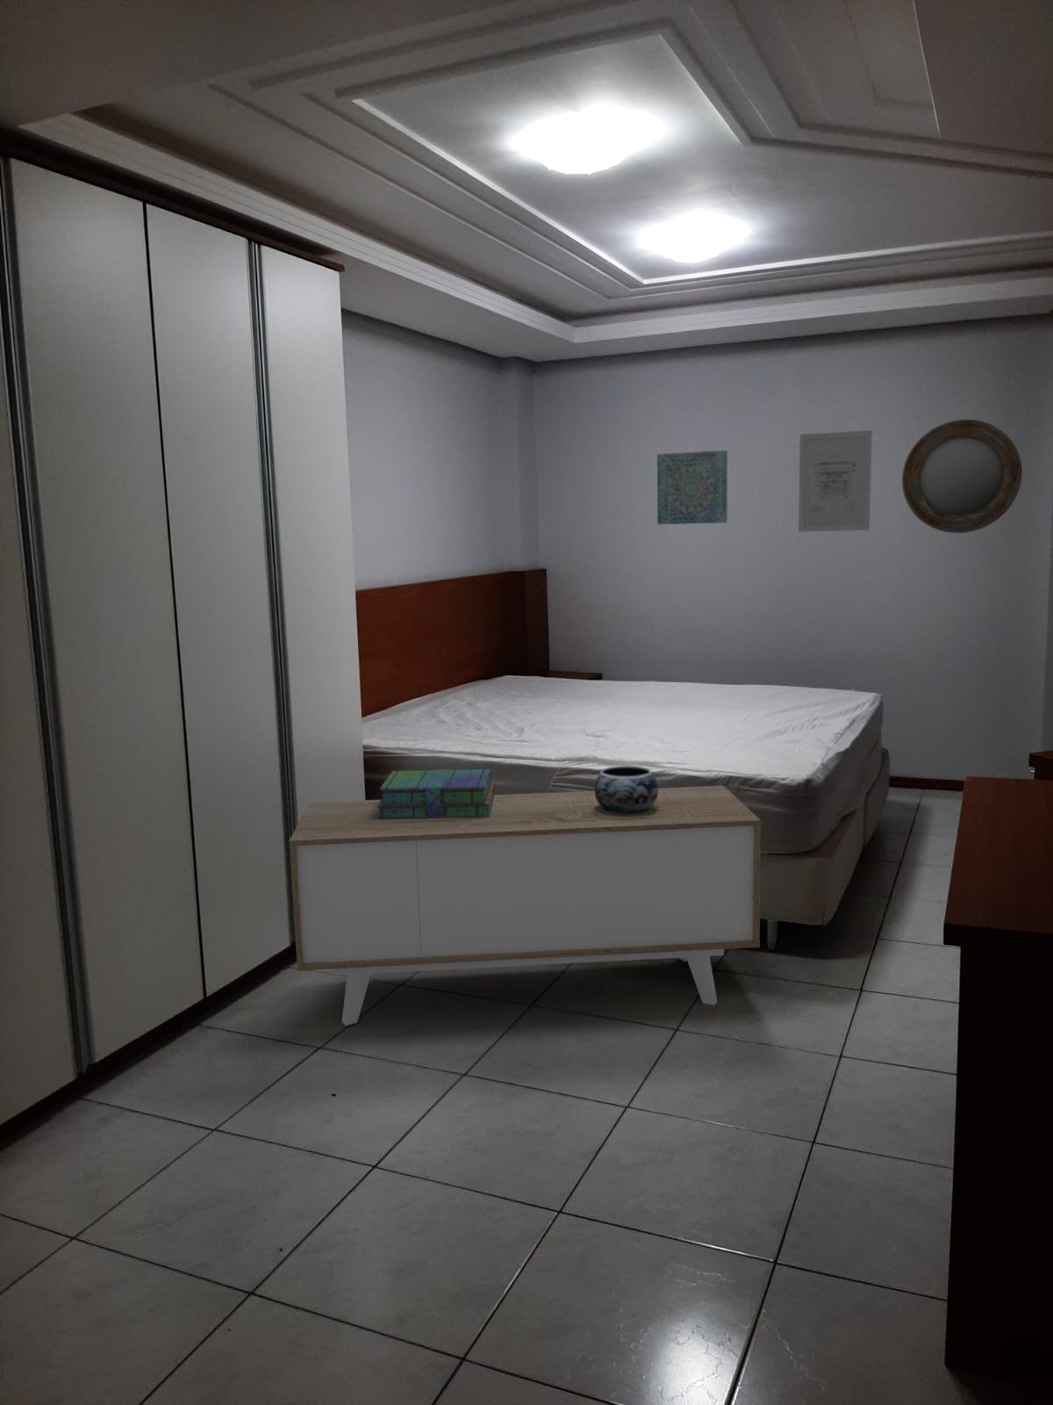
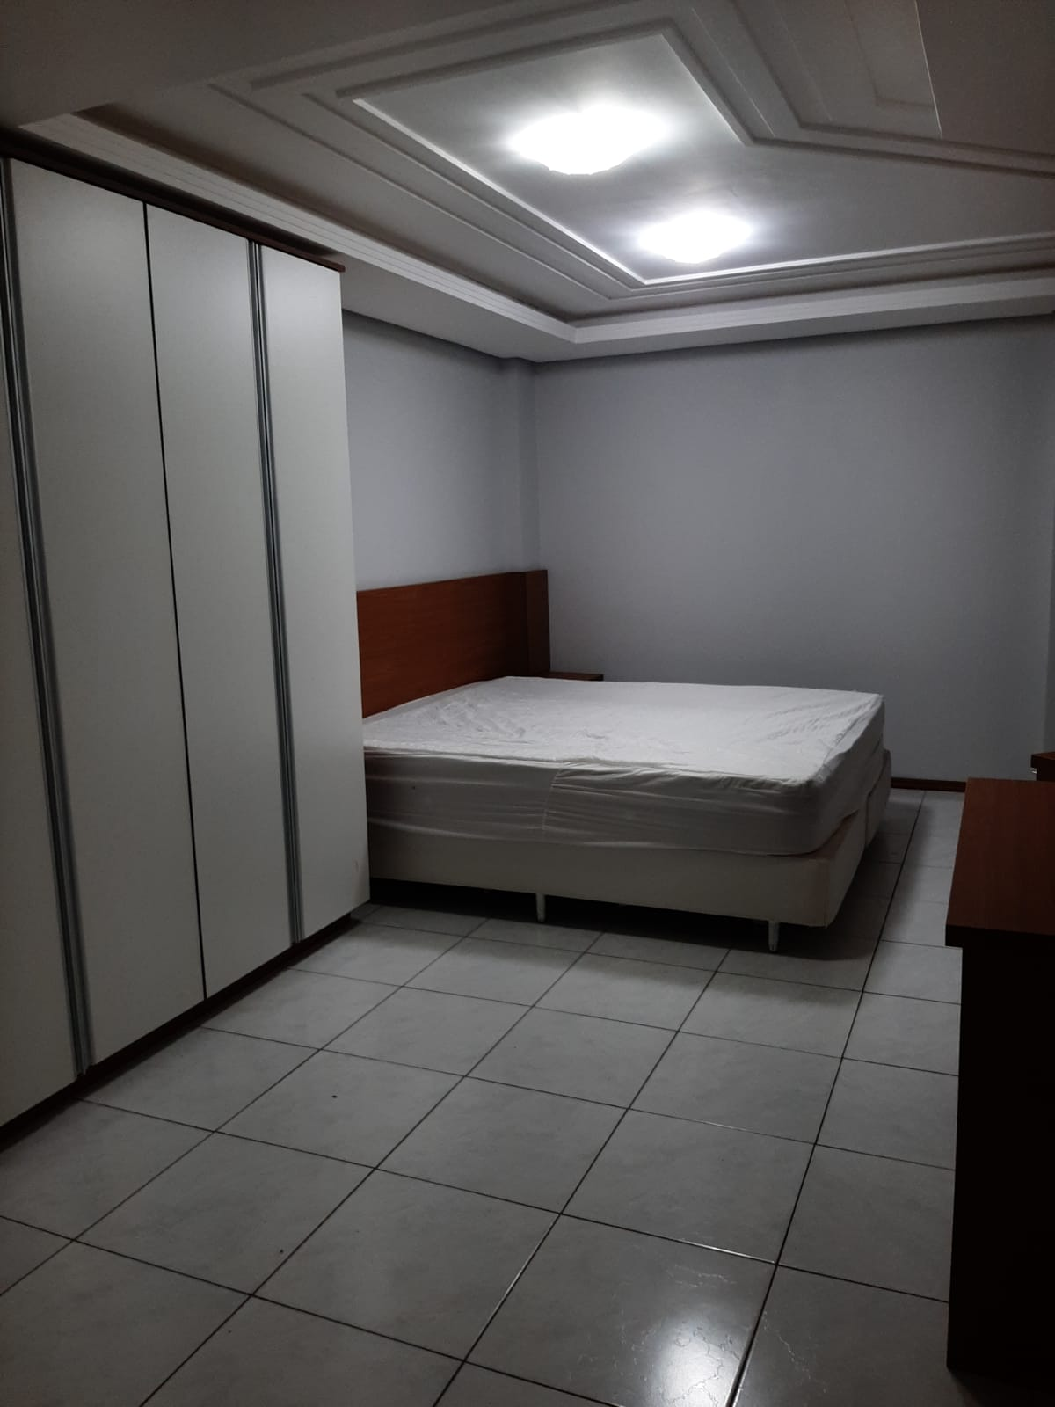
- wall art [656,449,728,525]
- stack of books [377,769,494,819]
- home mirror [901,419,1023,534]
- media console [289,785,762,1027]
- decorative bowl [594,764,659,814]
- wall art [797,429,873,533]
